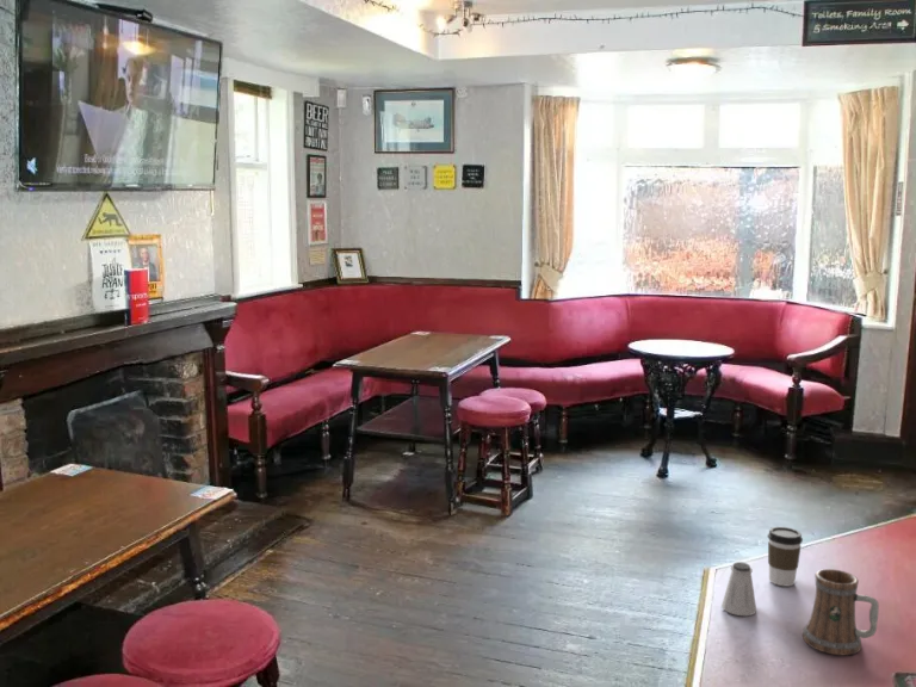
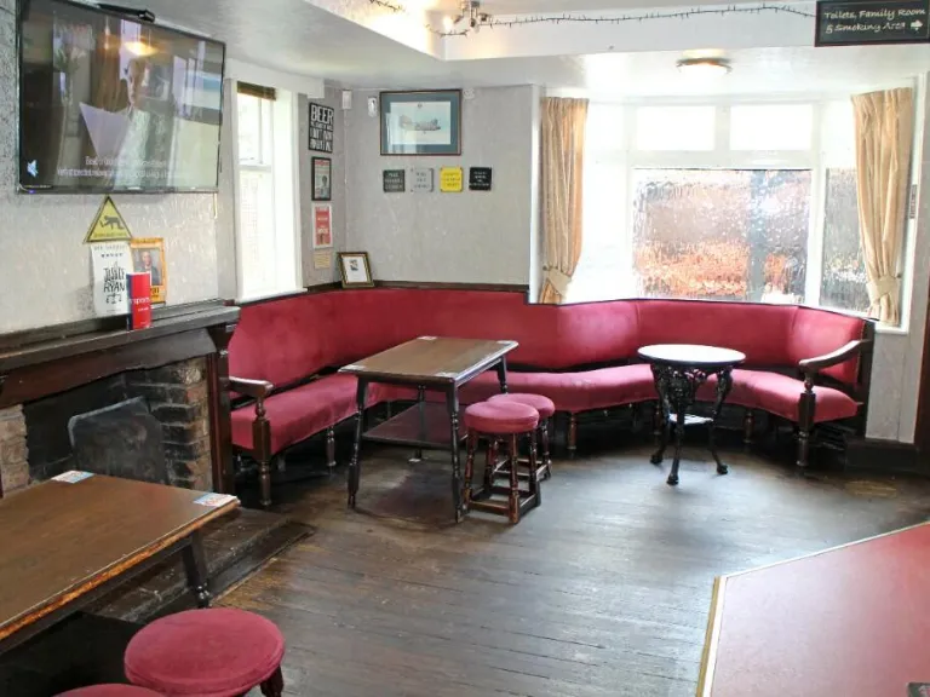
- saltshaker [720,561,757,617]
- beer mug [802,568,880,656]
- coffee cup [767,526,804,587]
